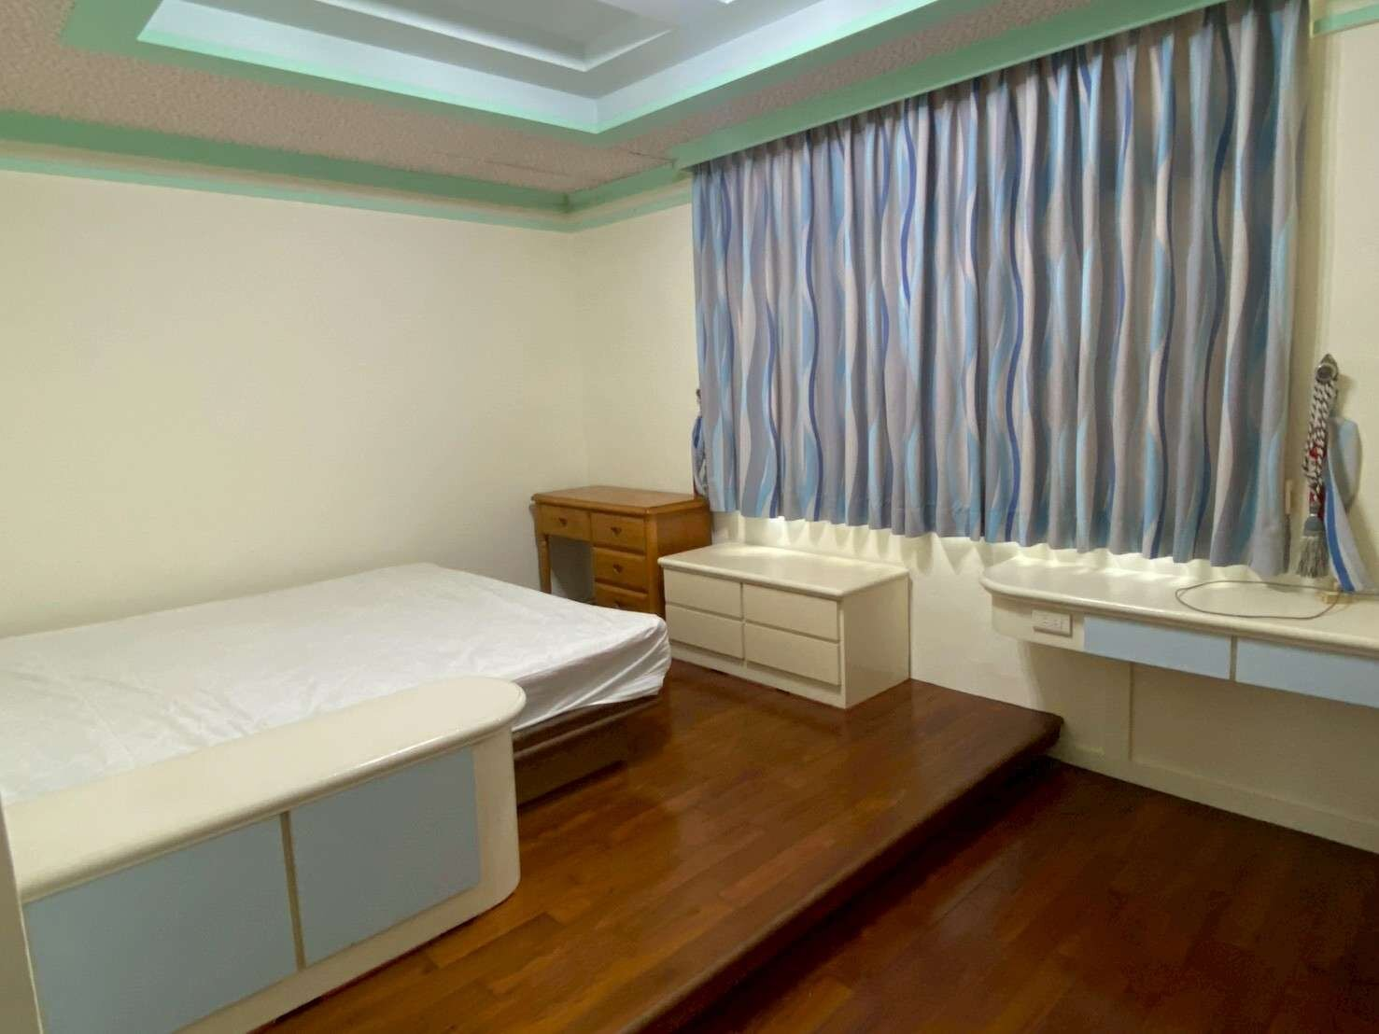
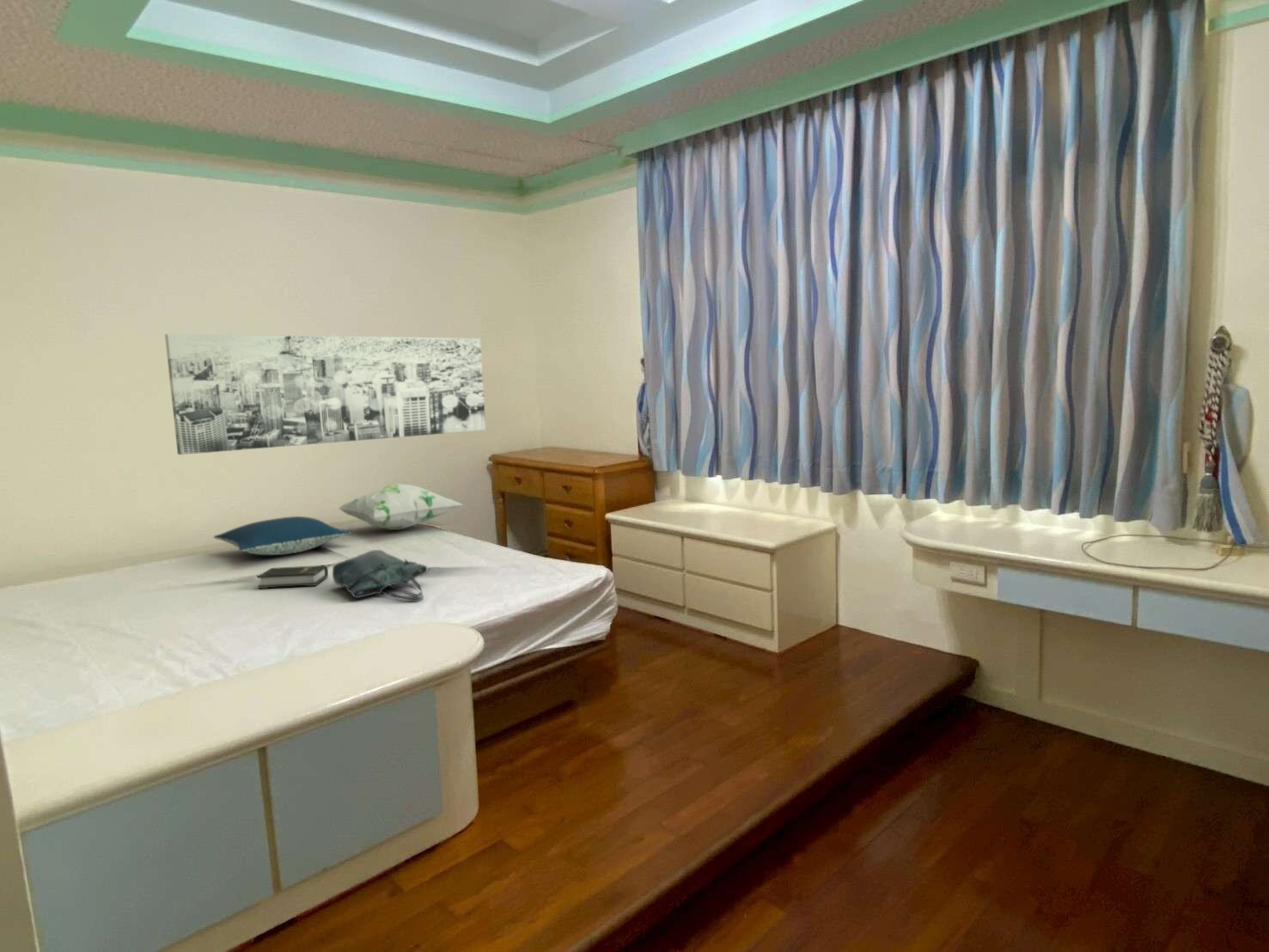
+ hardback book [257,564,329,589]
+ wall art [164,333,486,455]
+ decorative pillow [338,483,466,531]
+ pillow [212,516,352,556]
+ tote bag [332,549,429,602]
